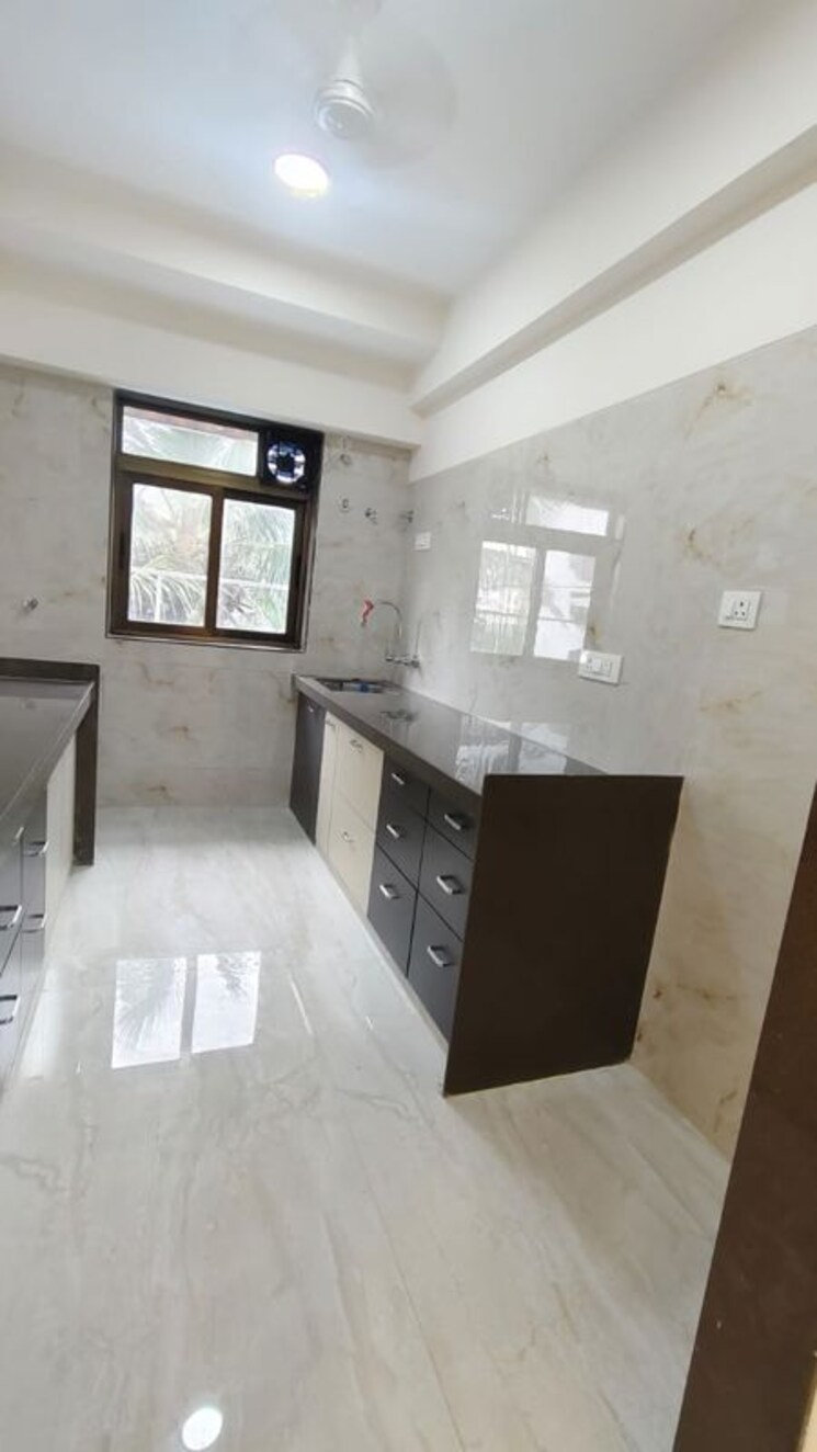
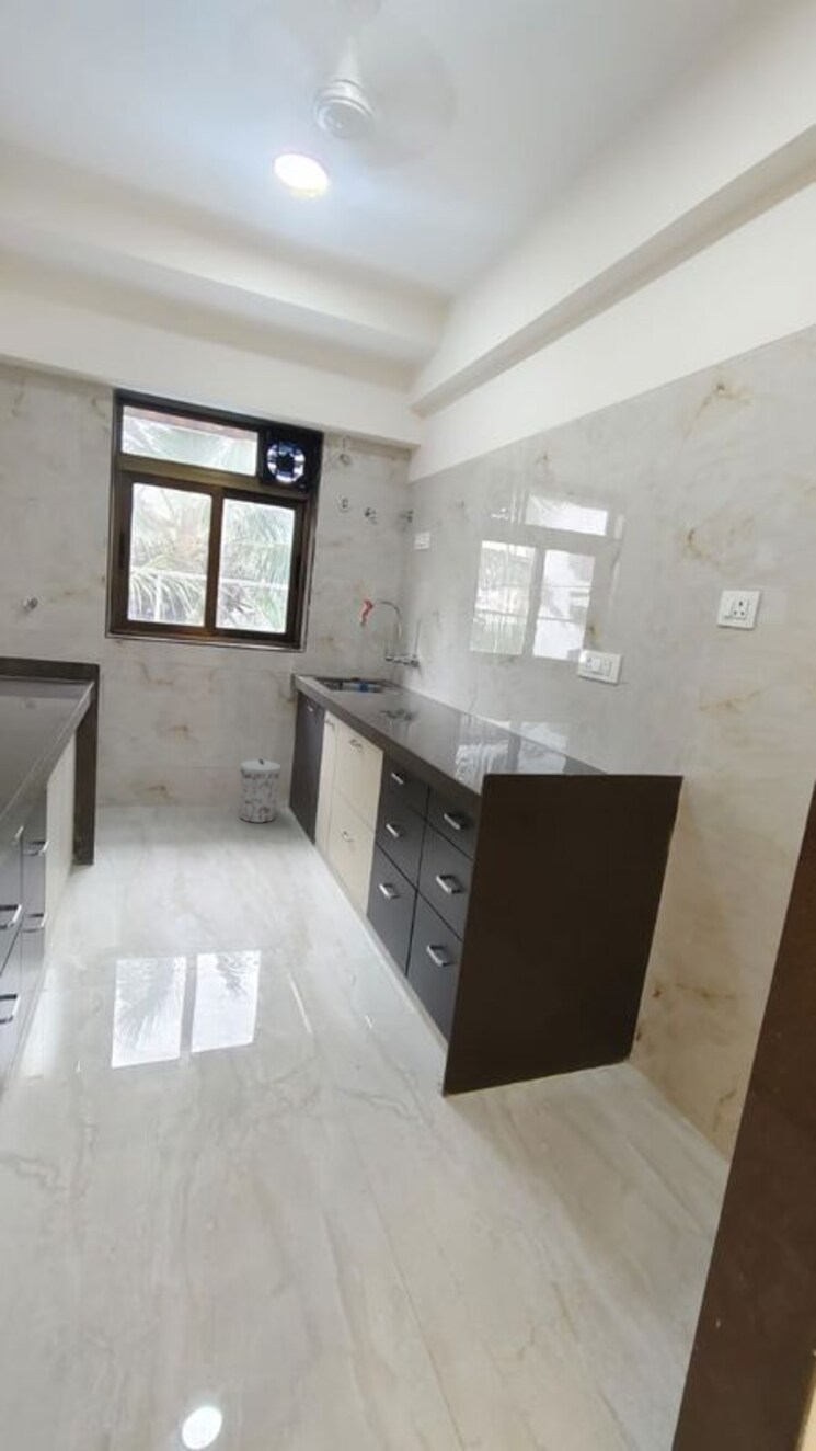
+ trash can [239,758,283,824]
